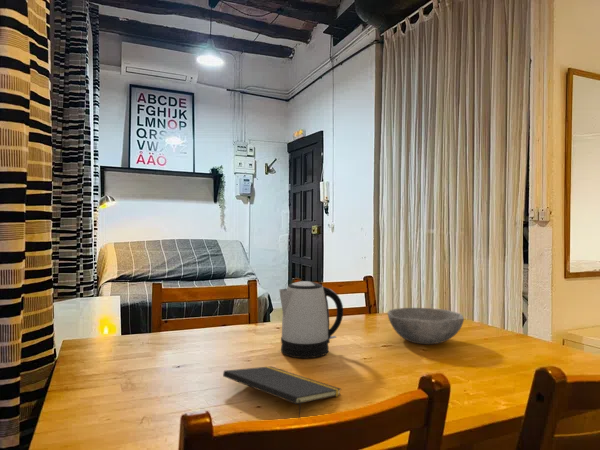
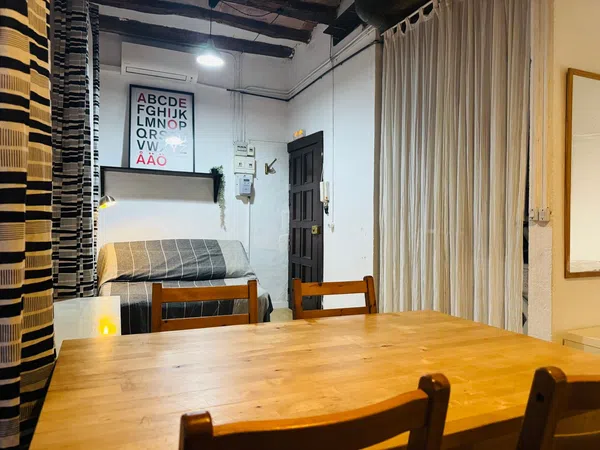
- notepad [222,365,342,419]
- kettle [278,280,344,359]
- bowl [387,307,465,345]
